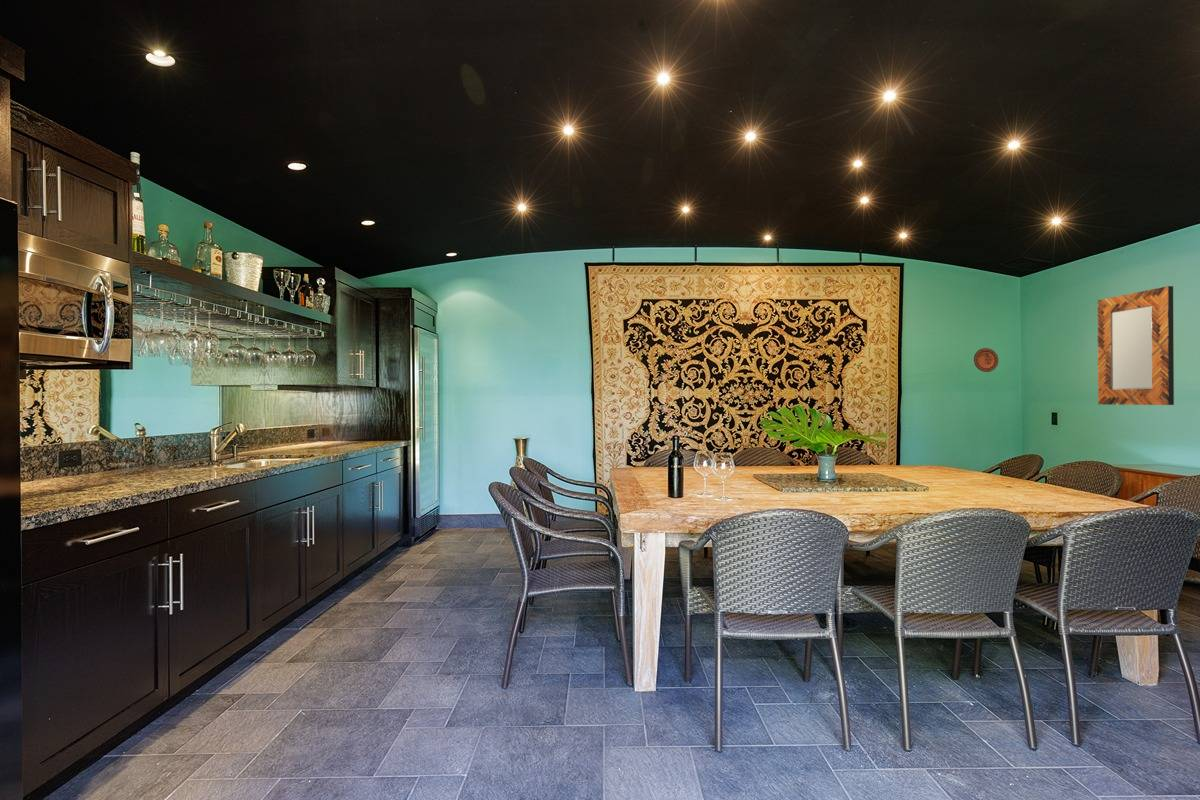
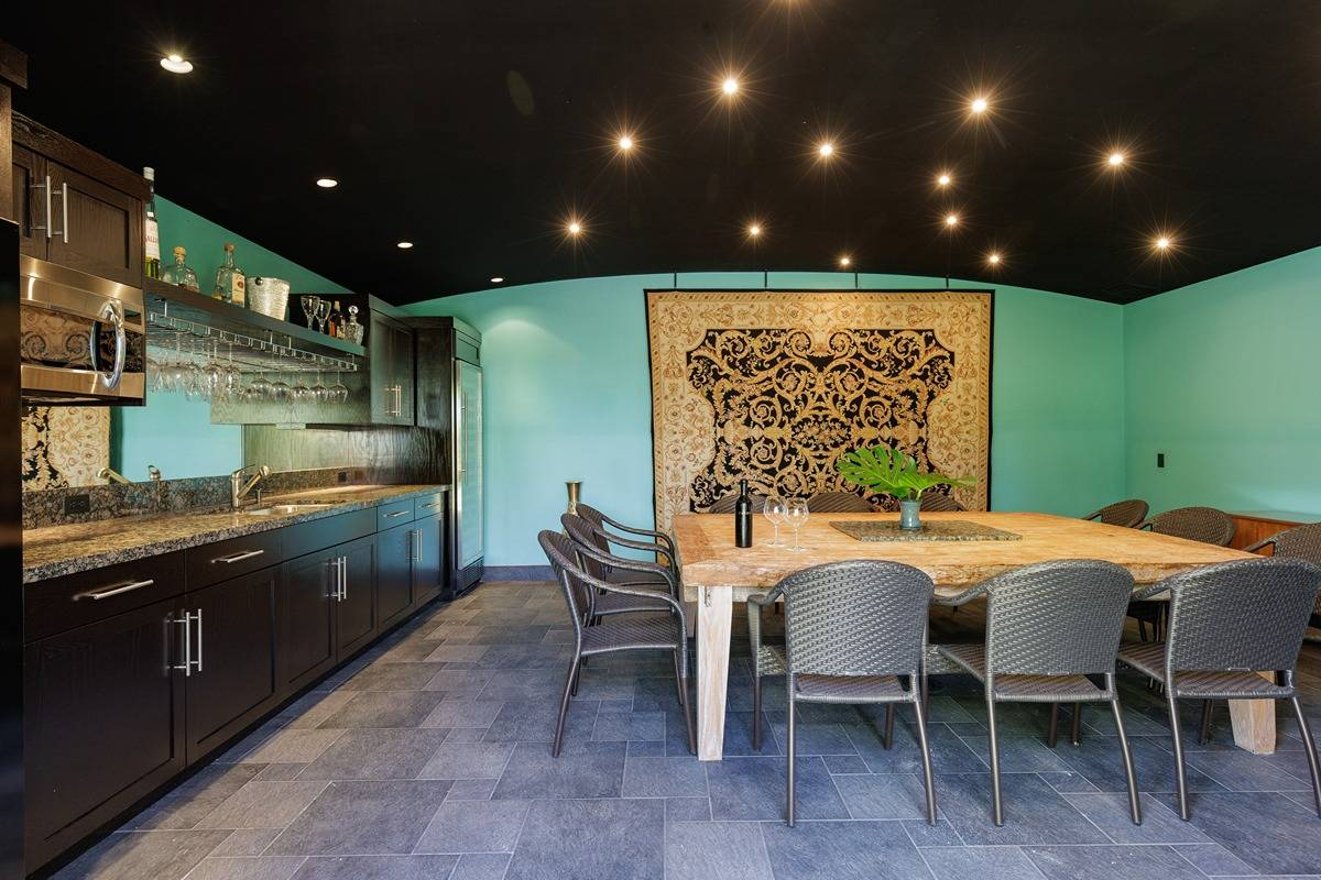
- home mirror [1096,285,1175,406]
- decorative plate [973,347,999,373]
